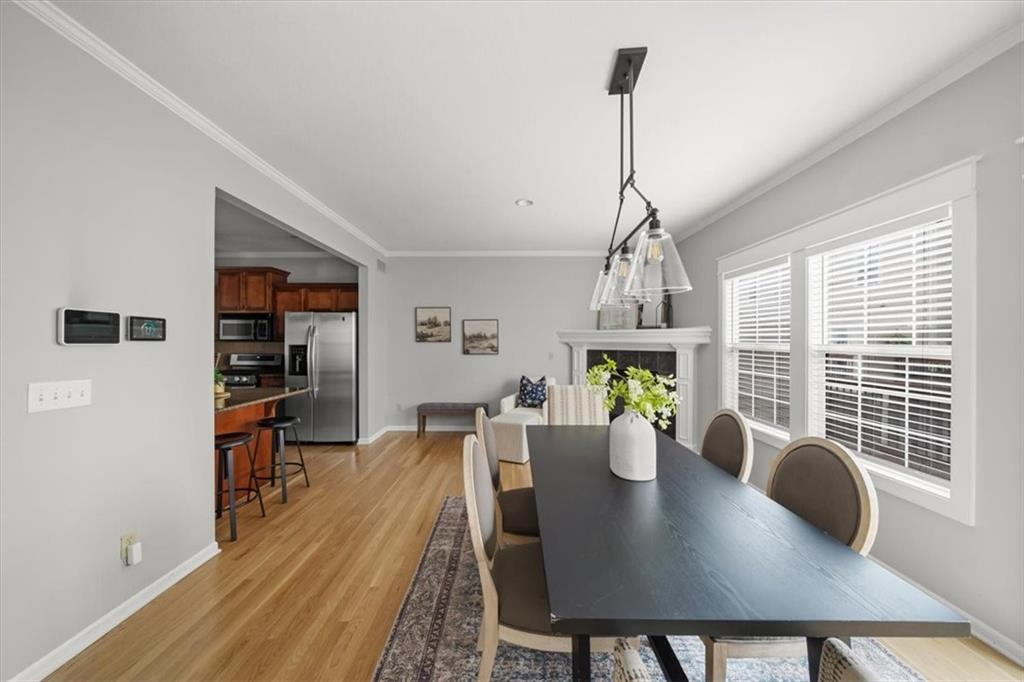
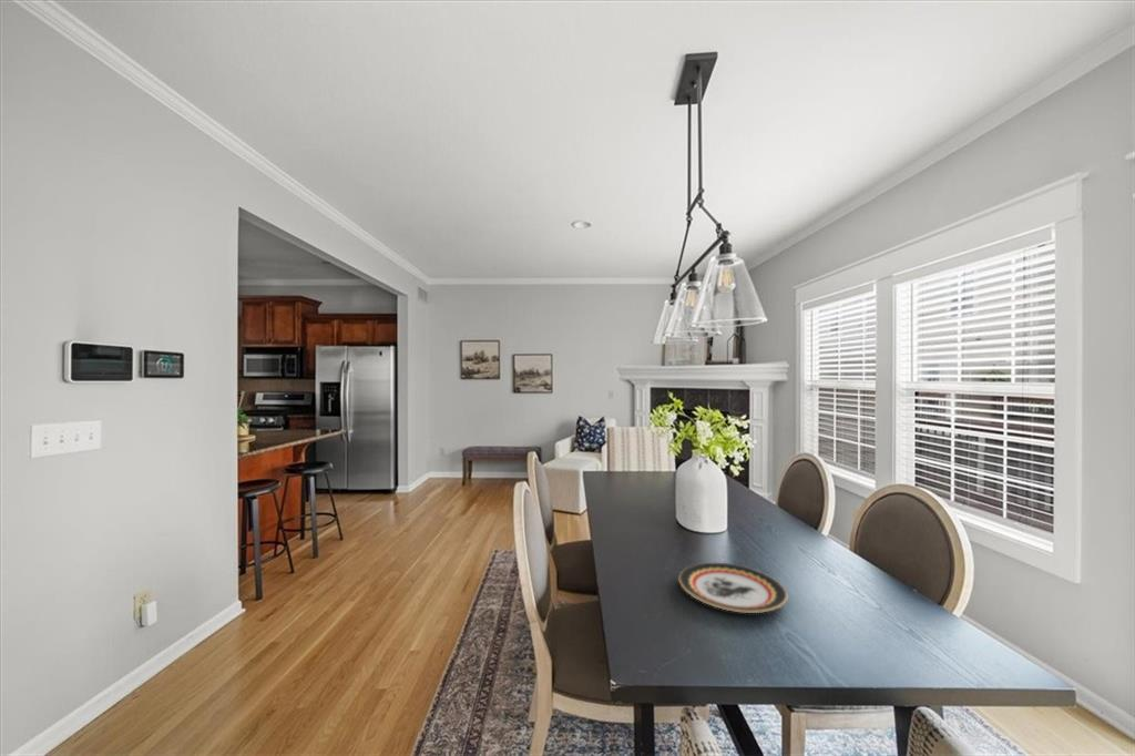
+ plate [678,562,789,614]
